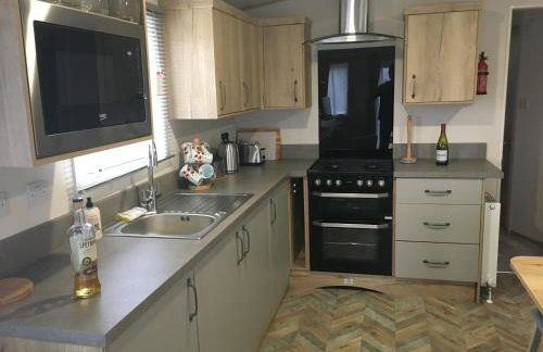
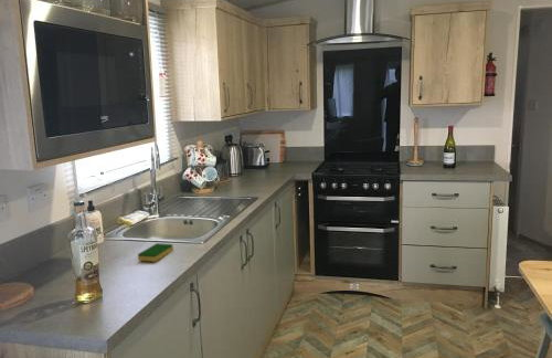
+ dish sponge [137,242,174,263]
